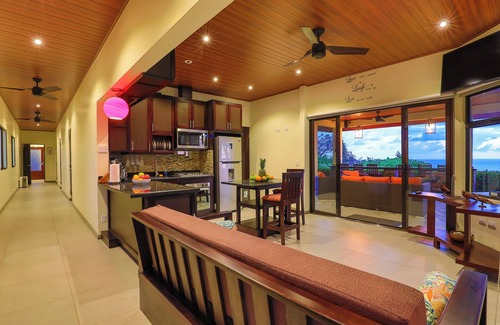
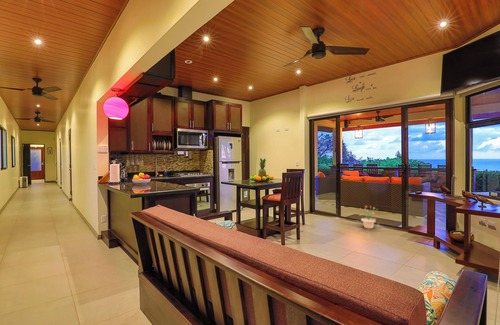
+ potted plant [358,205,379,229]
